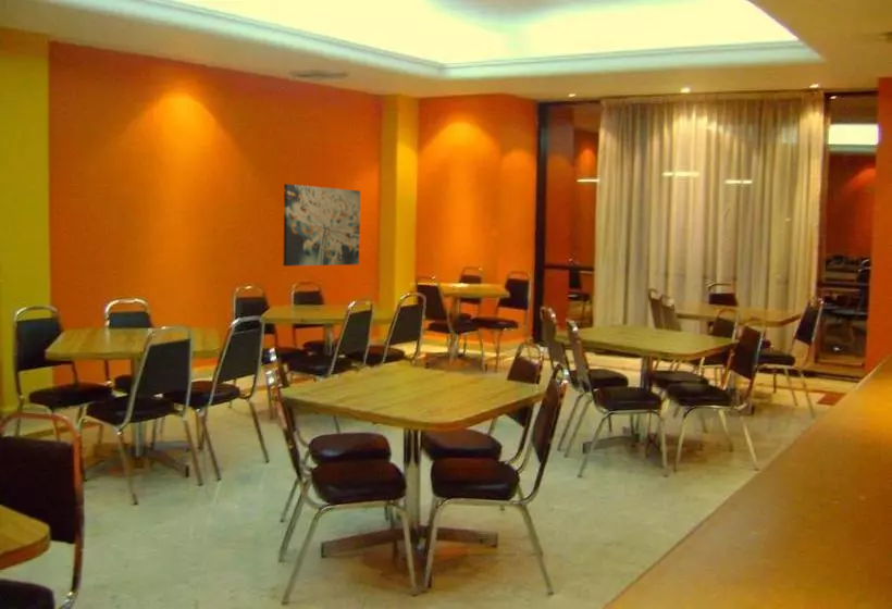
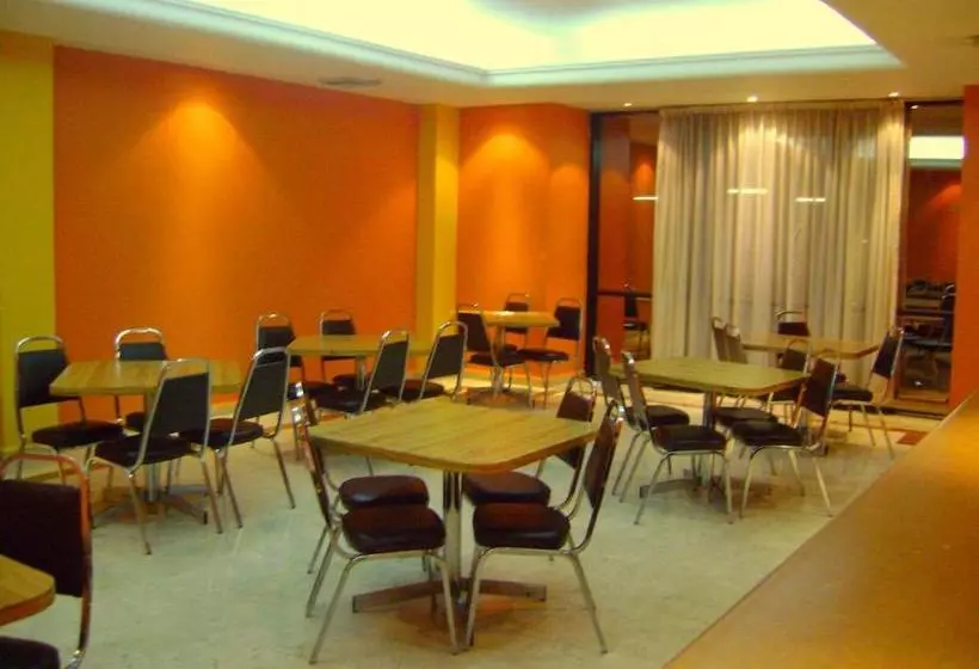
- wall art [282,183,361,268]
